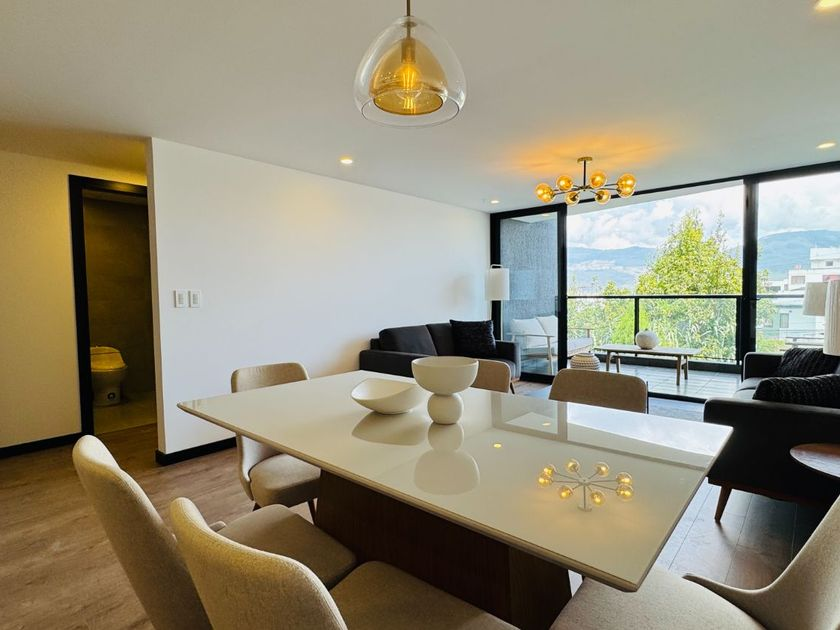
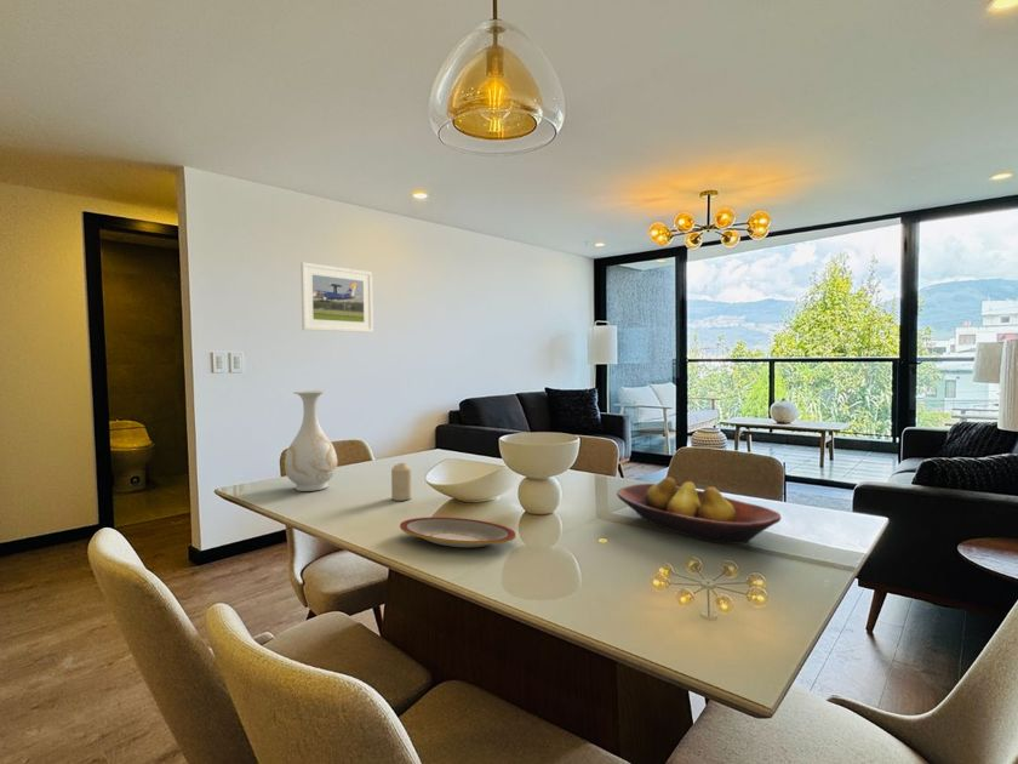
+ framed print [299,261,374,333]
+ plate [399,517,517,548]
+ candle [390,462,412,502]
+ vase [284,389,338,492]
+ fruit bowl [616,477,782,546]
